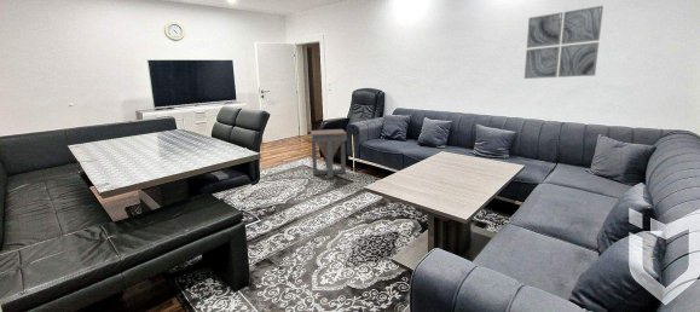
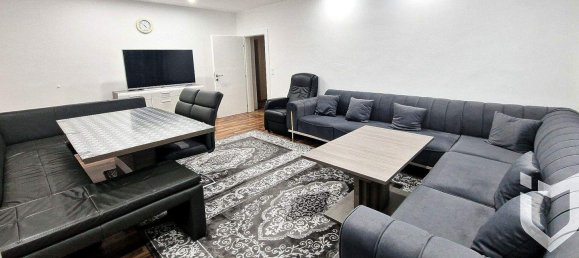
- wall art [523,5,604,80]
- side table [309,128,348,179]
